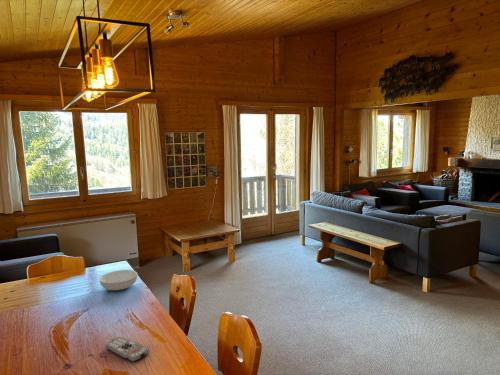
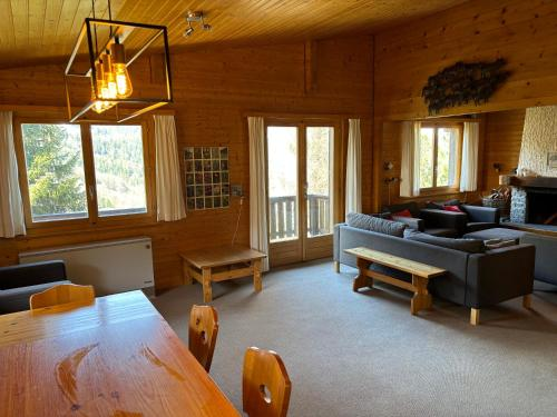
- remote control [105,336,150,363]
- serving bowl [98,269,138,291]
